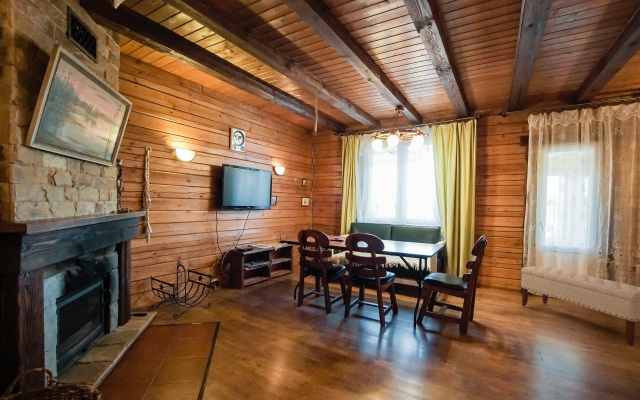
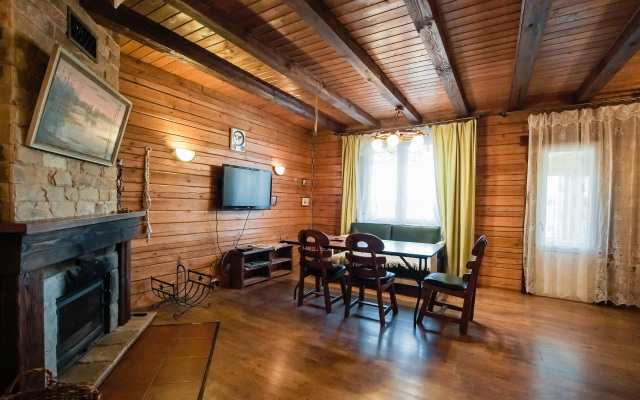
- bench [520,265,640,347]
